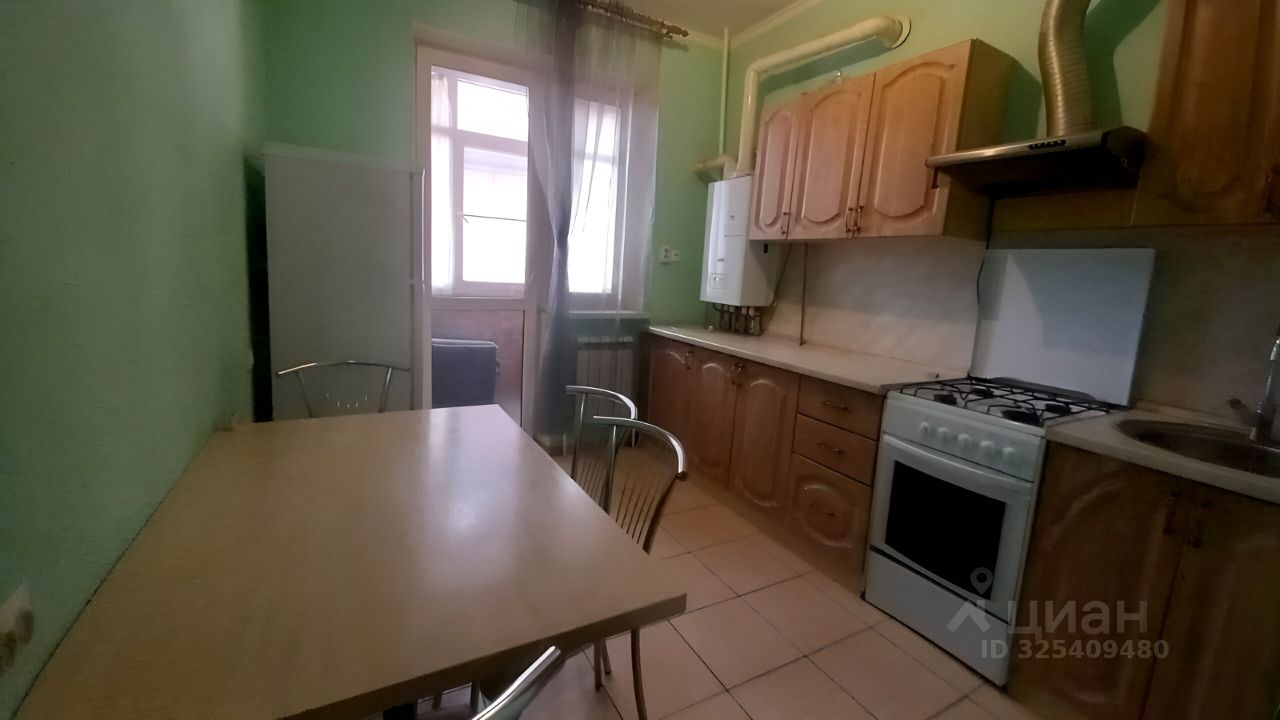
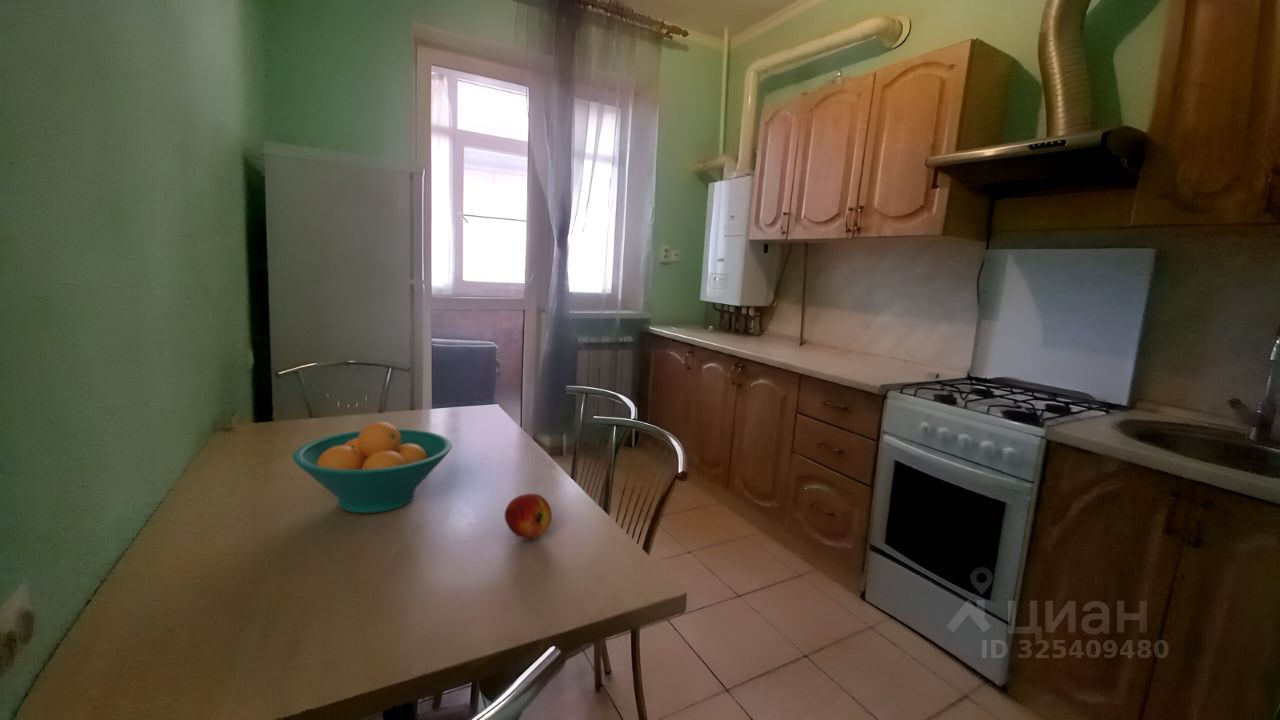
+ fruit bowl [292,421,453,514]
+ apple [504,493,553,540]
